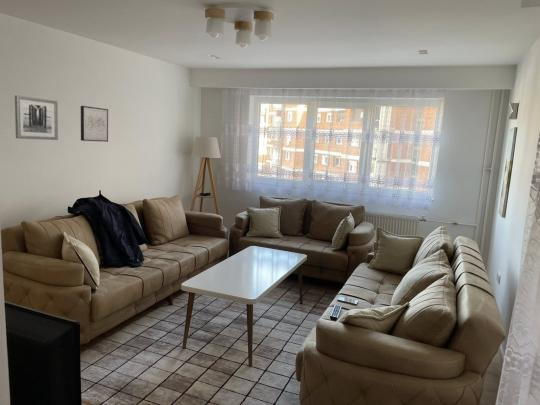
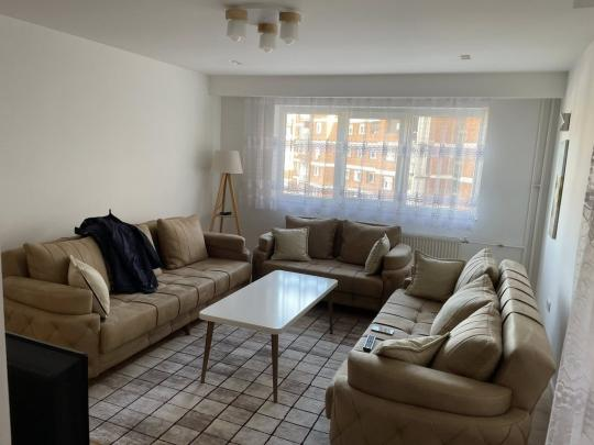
- wall art [14,94,59,141]
- wall art [80,105,109,143]
